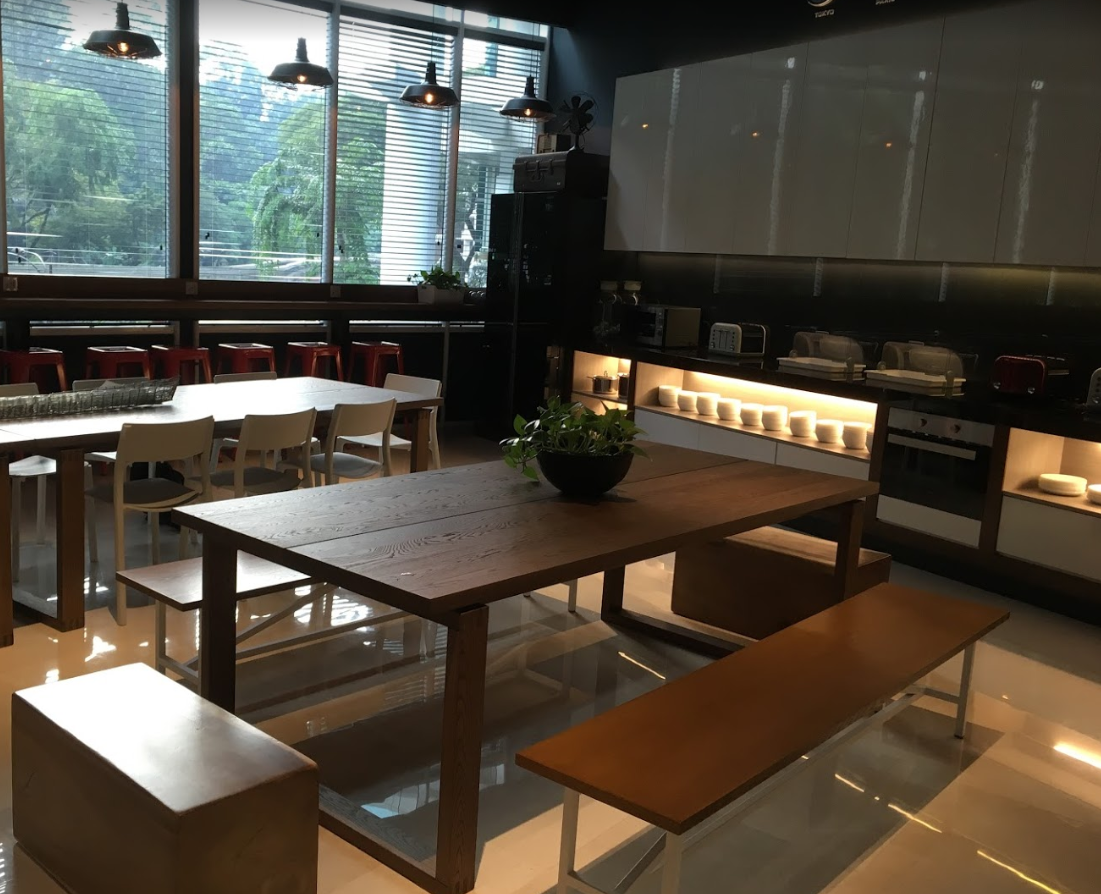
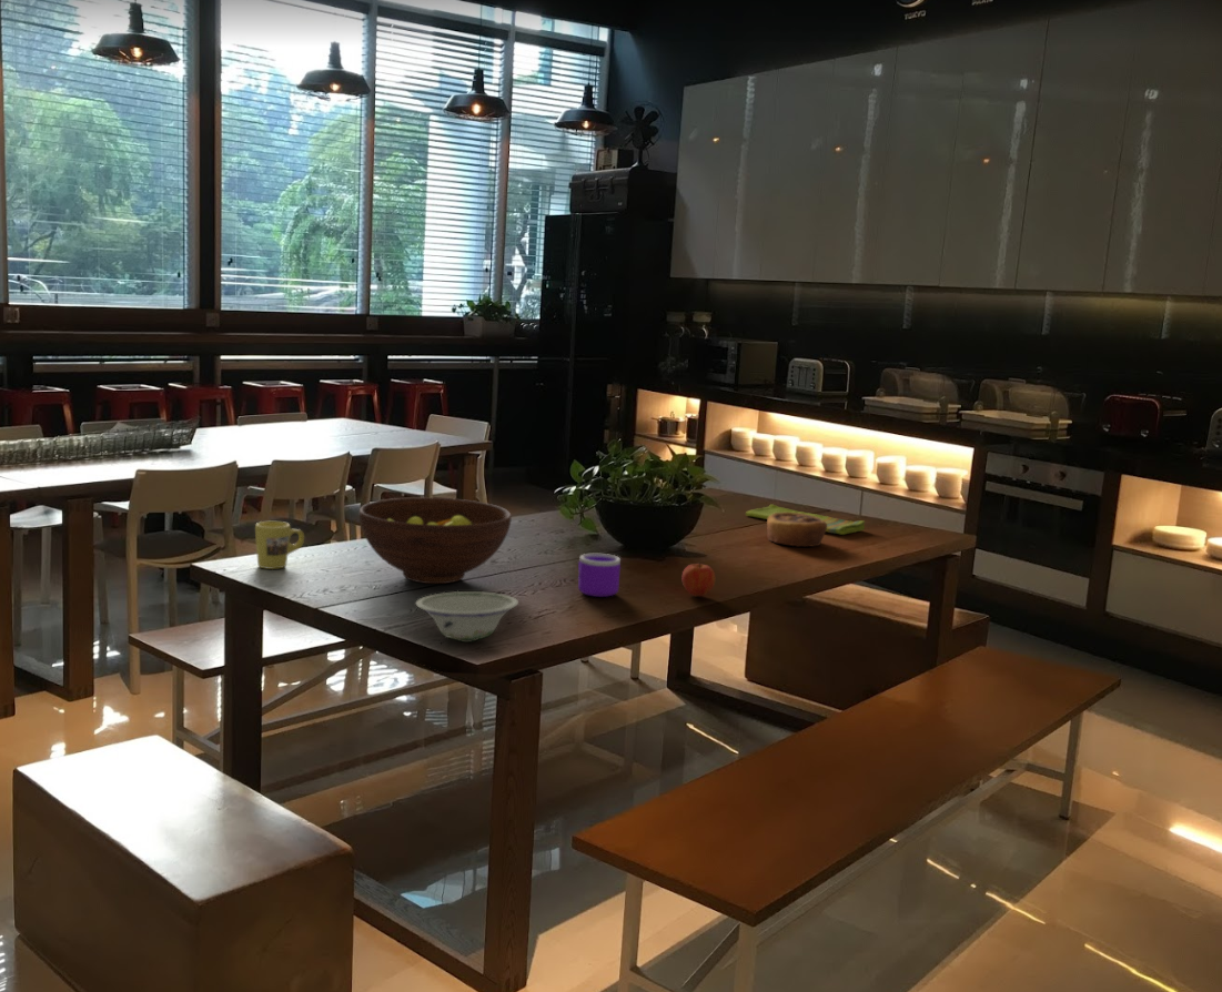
+ mug [577,553,622,598]
+ pastry [766,513,827,548]
+ mug [254,520,305,570]
+ dish towel [745,503,866,536]
+ bowl [415,590,519,644]
+ fruit bowl [358,496,513,585]
+ apple [680,561,717,598]
